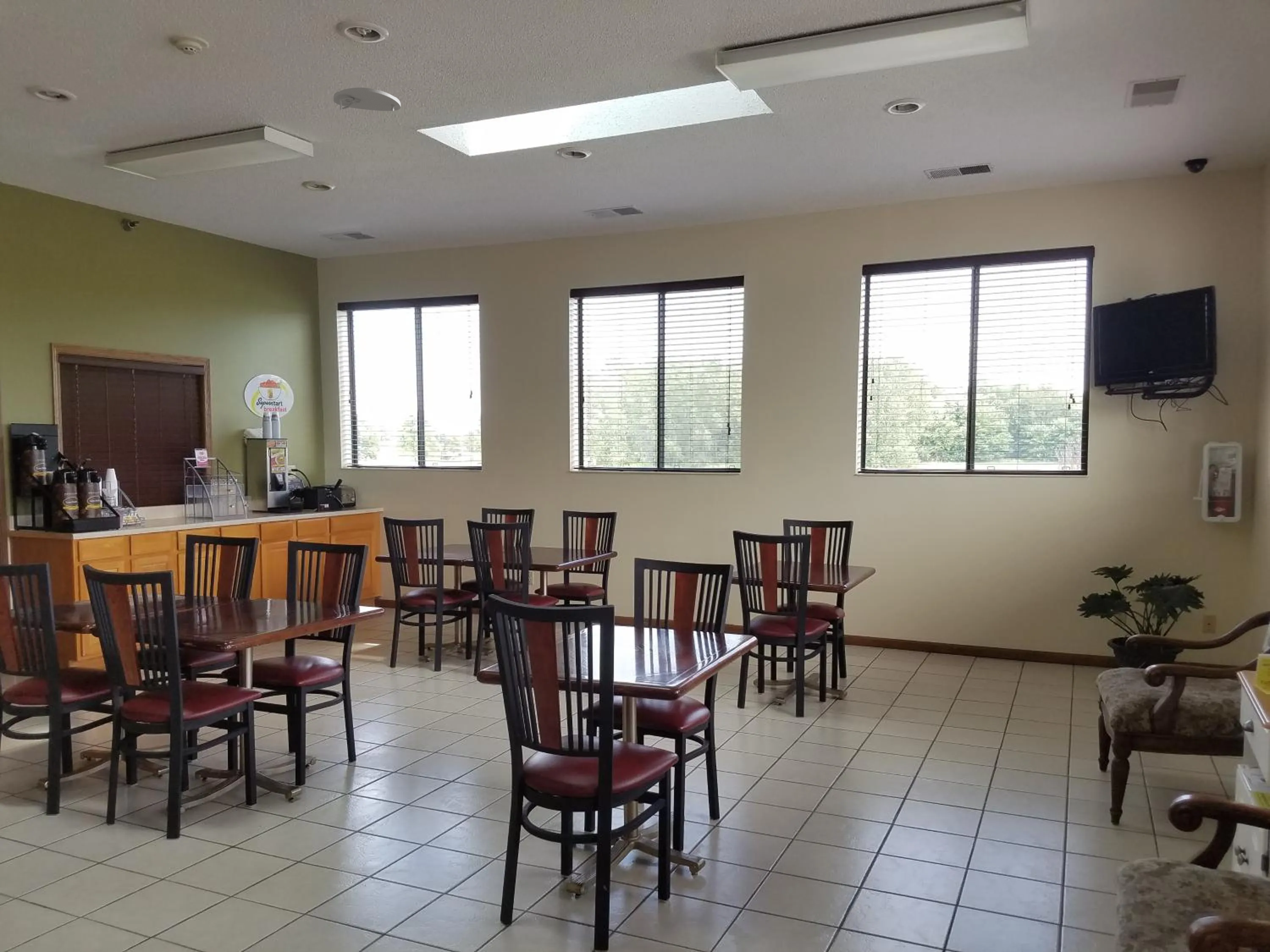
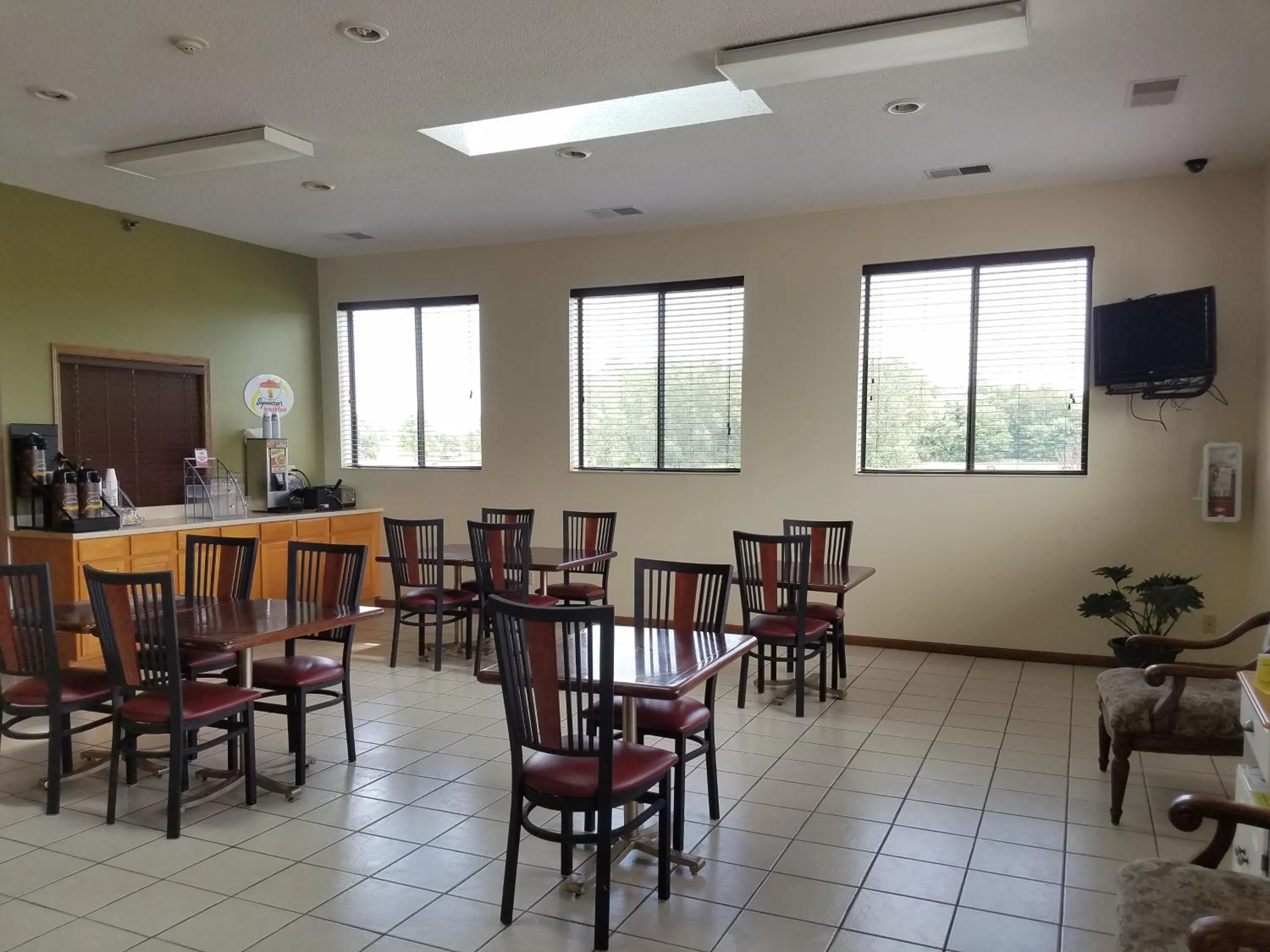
- smoke detector [333,87,401,112]
